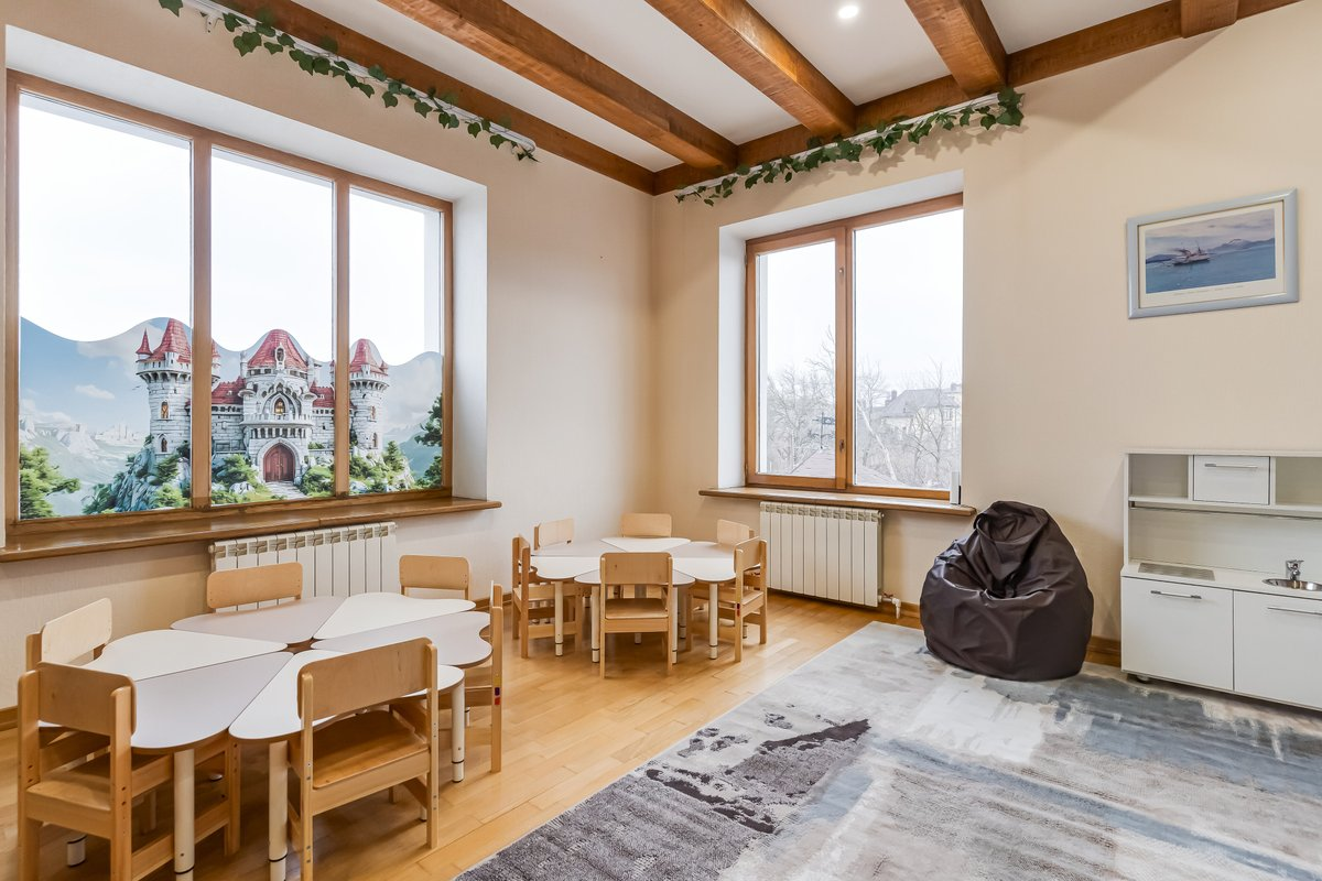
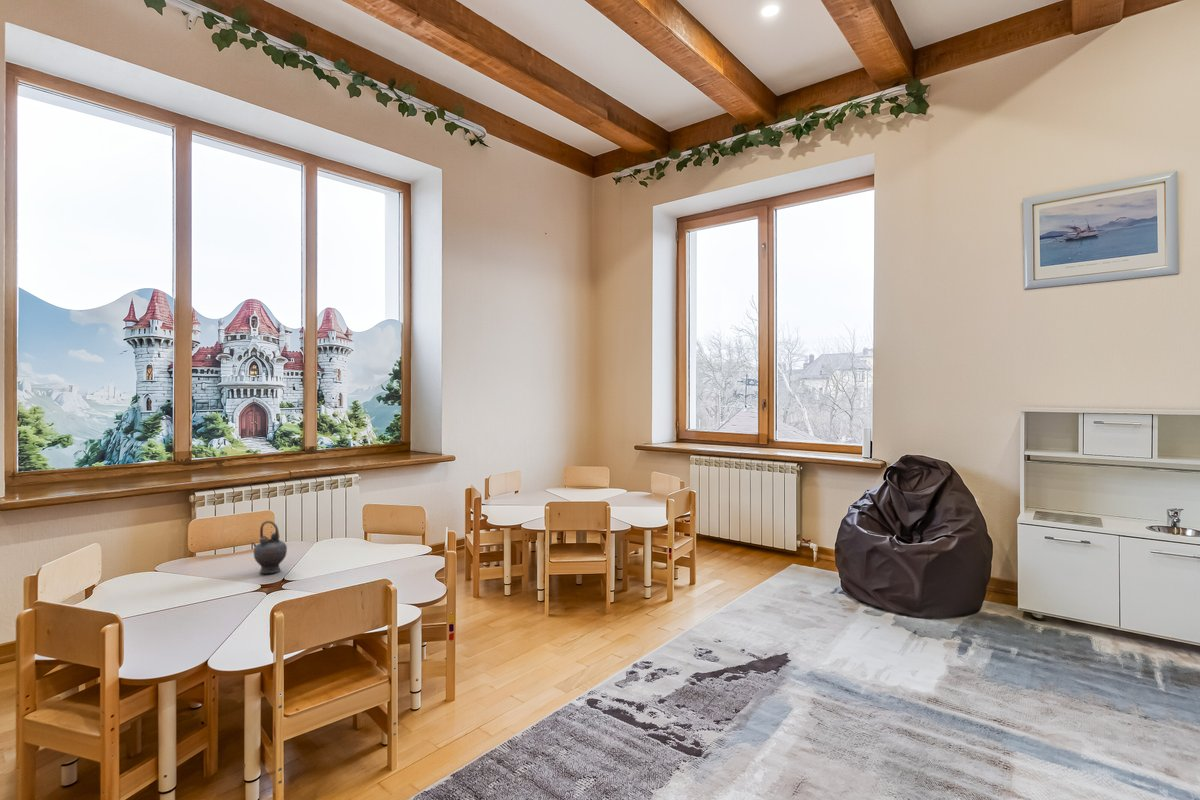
+ teapot [250,520,288,574]
